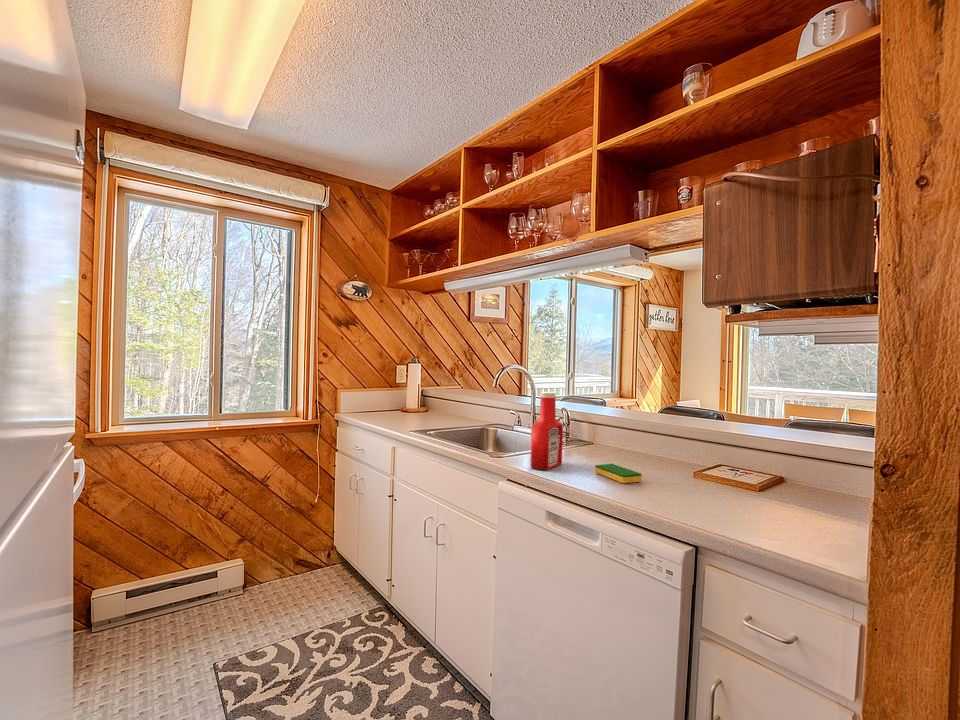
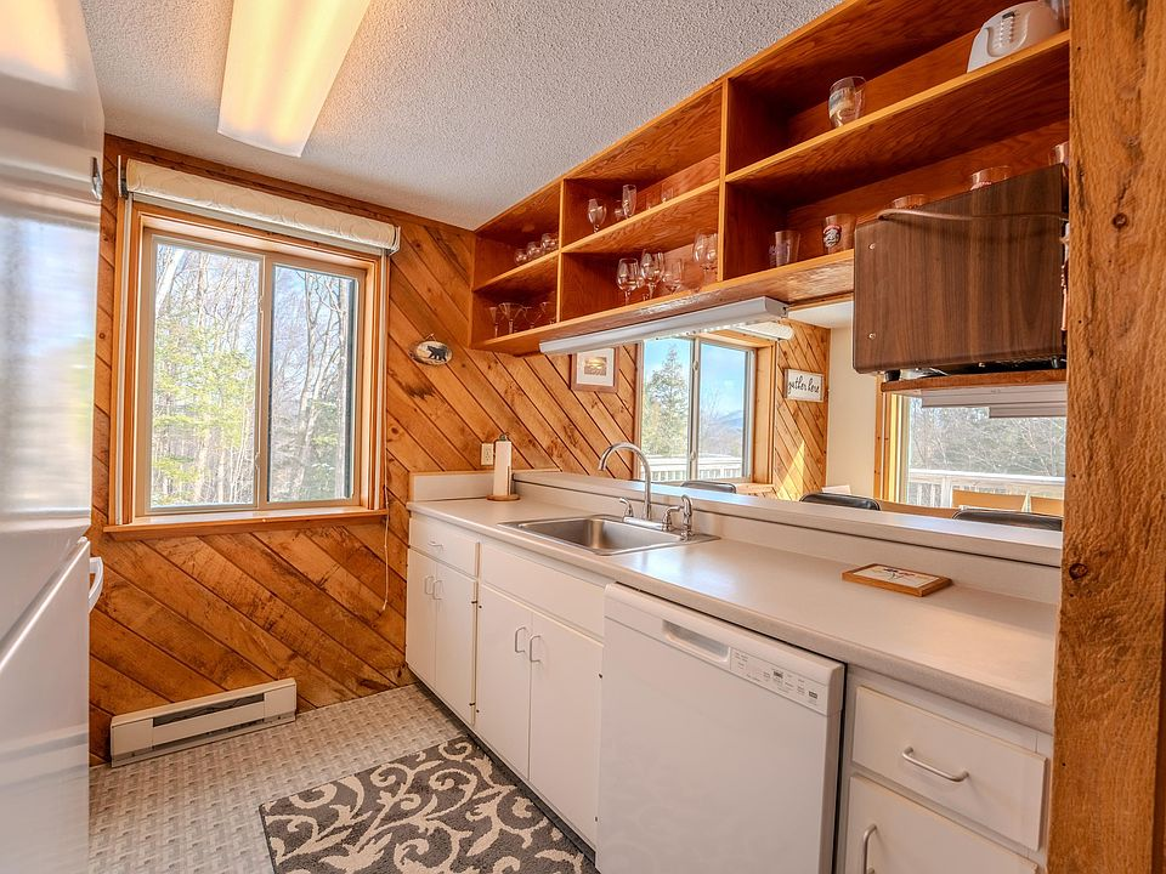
- dish sponge [594,463,643,484]
- soap bottle [530,391,564,471]
